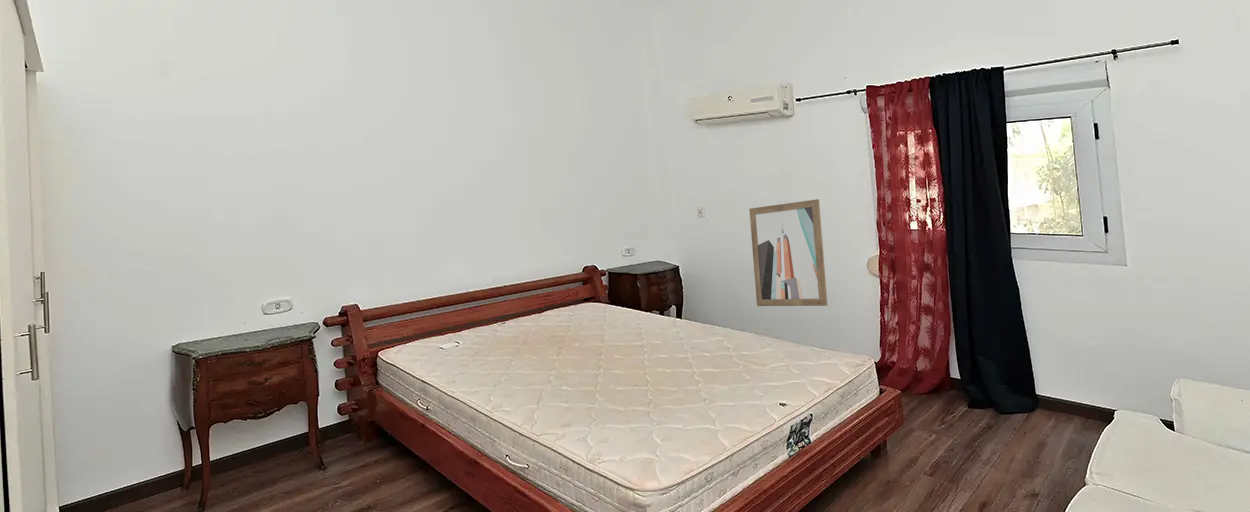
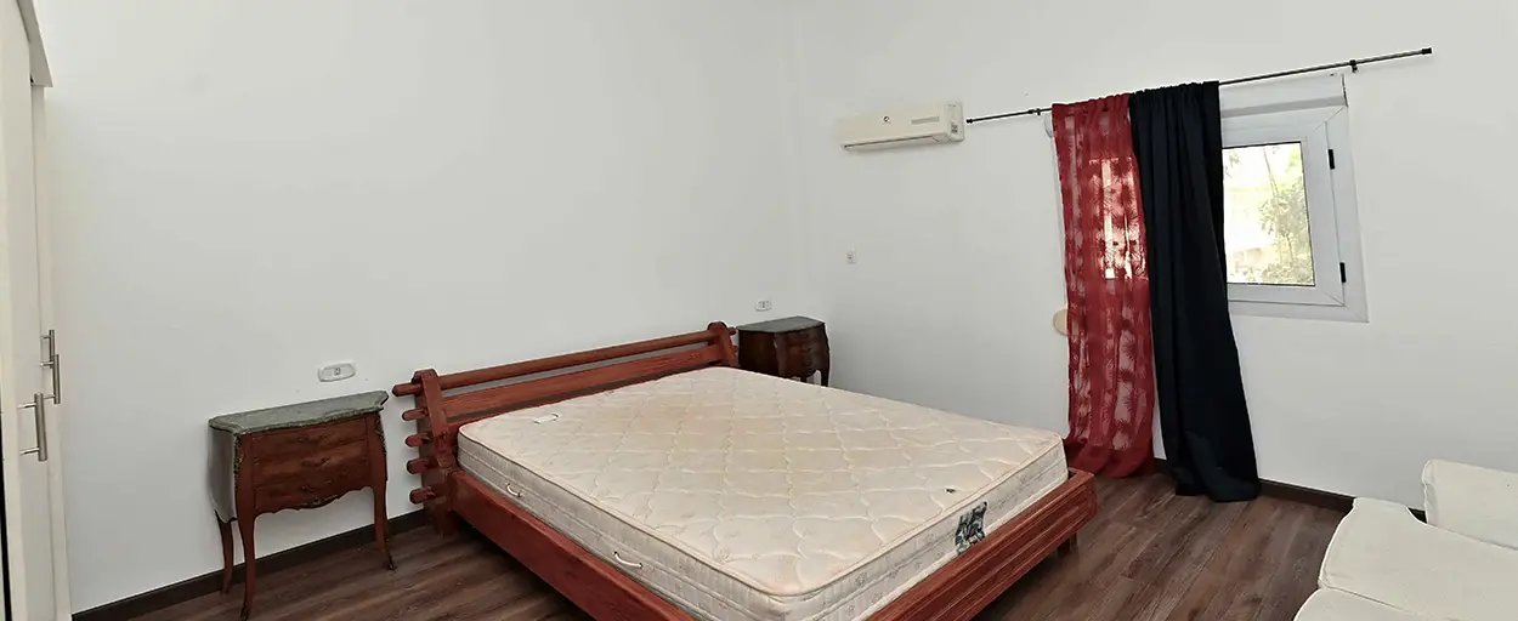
- wall art [749,198,828,307]
